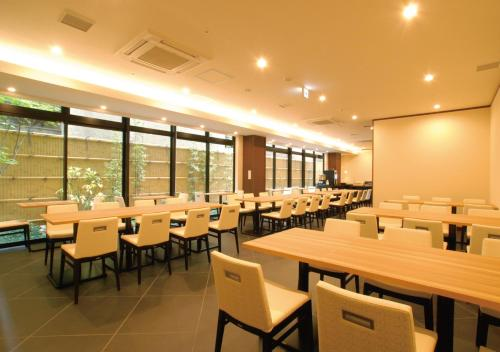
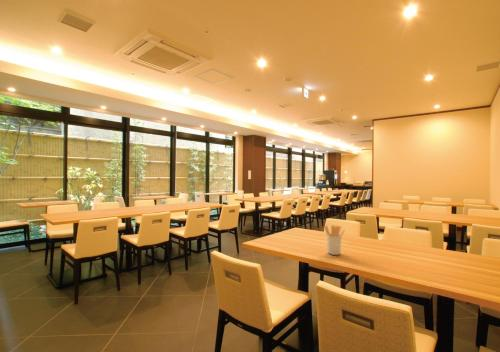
+ utensil holder [324,224,346,256]
